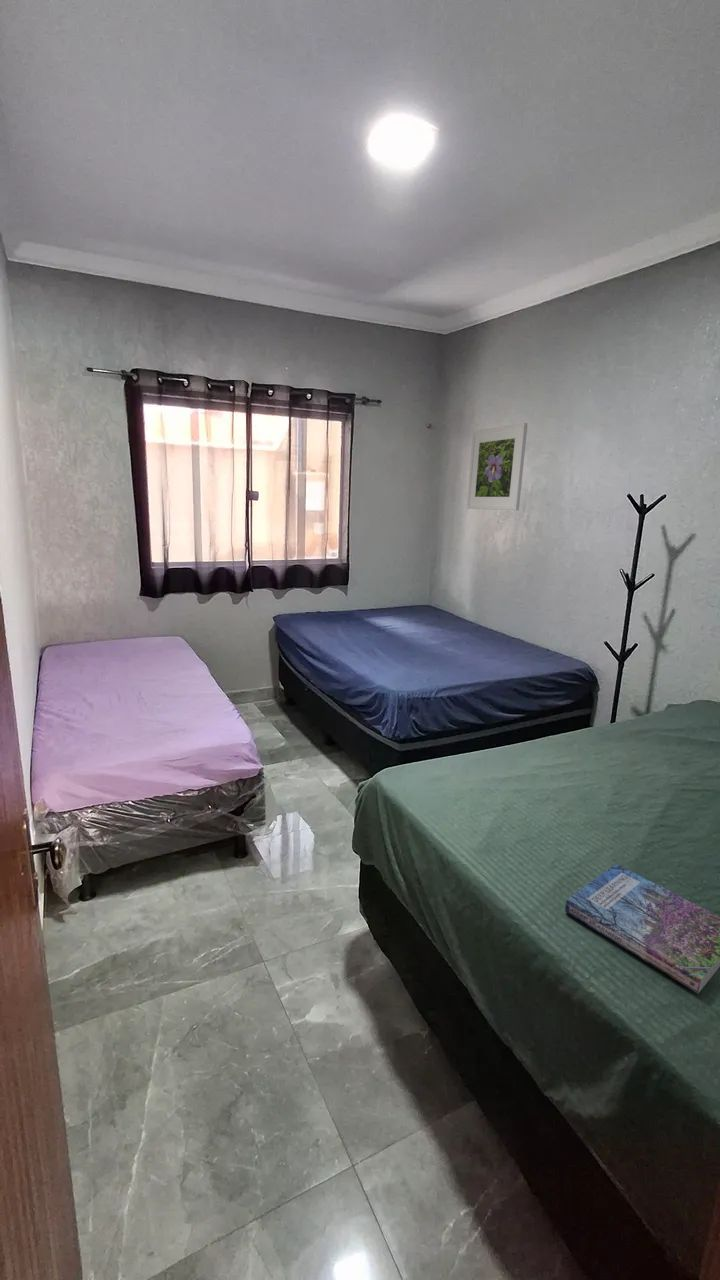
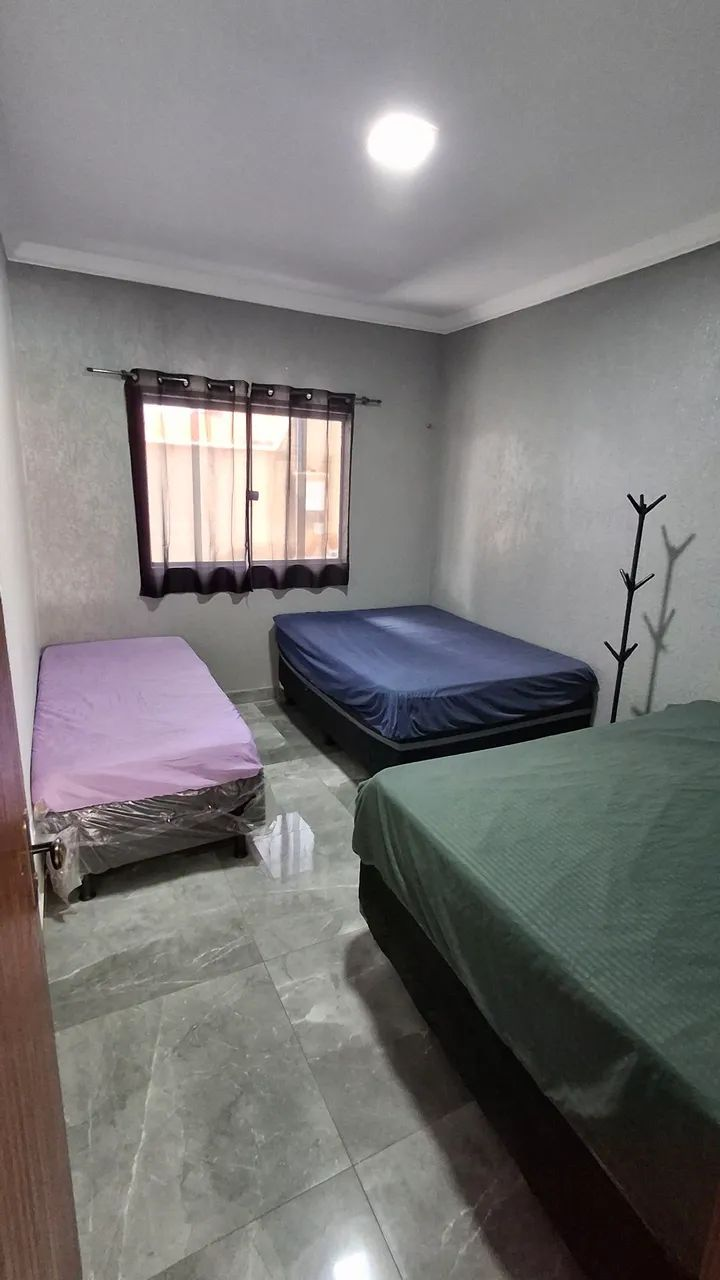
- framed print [466,422,528,511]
- book [564,863,720,995]
